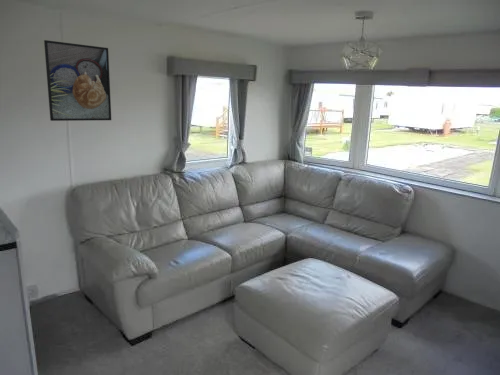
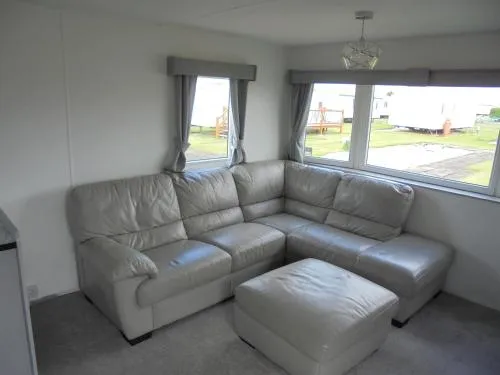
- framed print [43,39,112,122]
